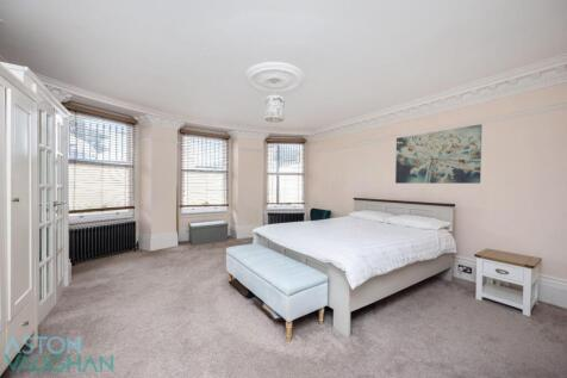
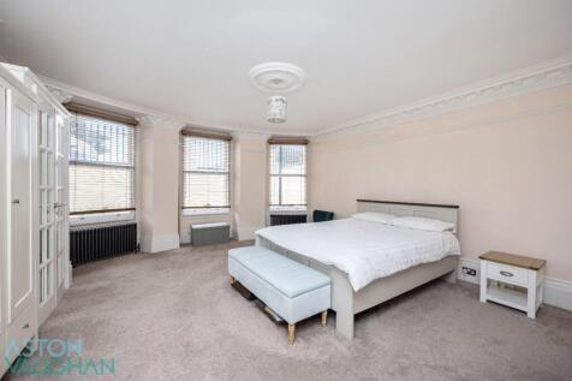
- wall art [394,123,484,185]
